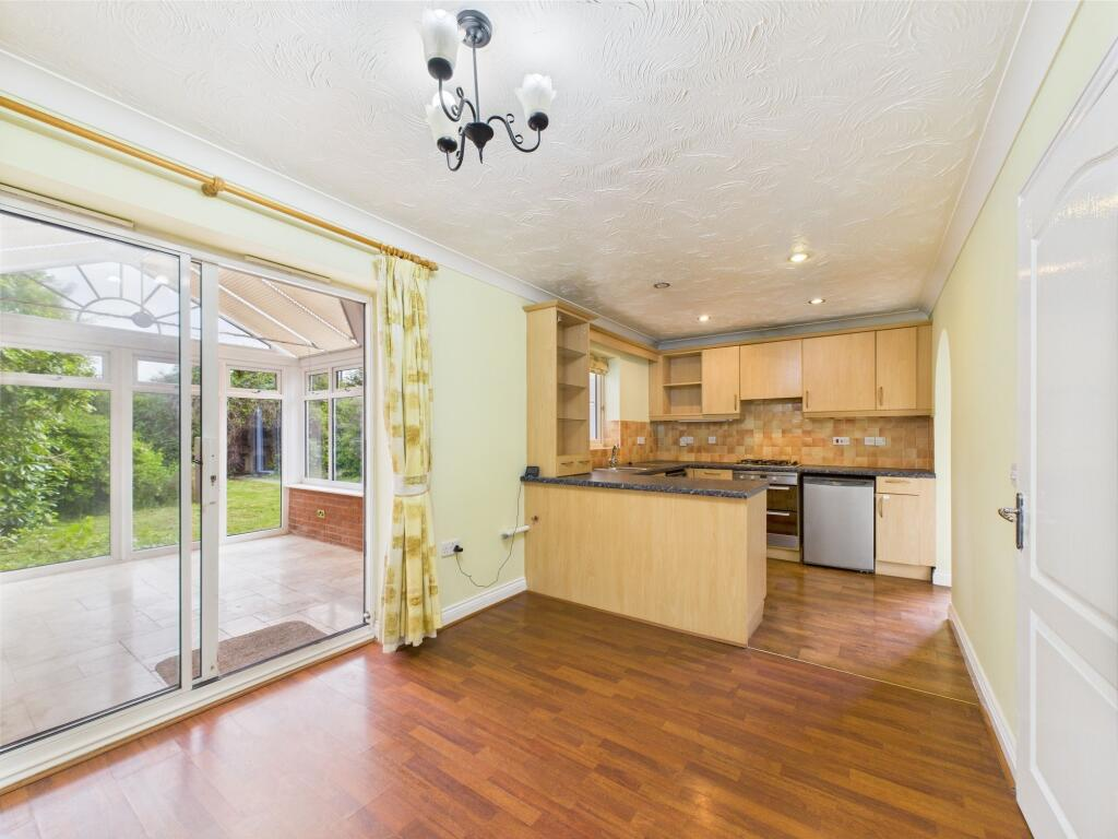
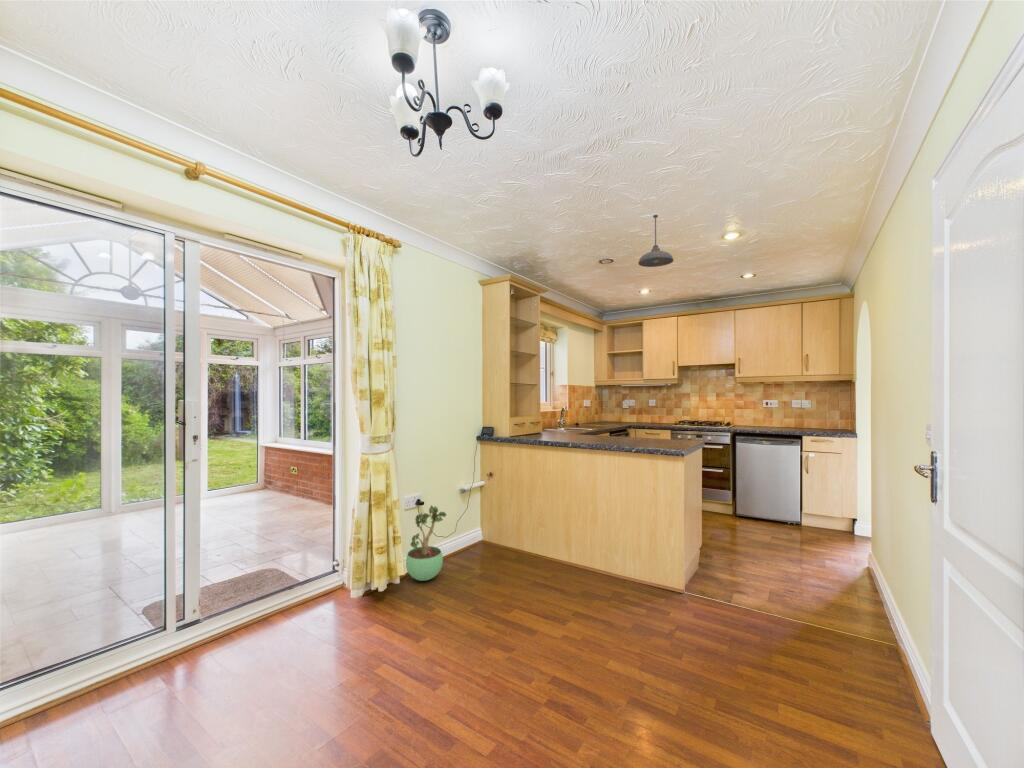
+ potted plant [405,505,447,582]
+ pendant light [637,214,675,268]
